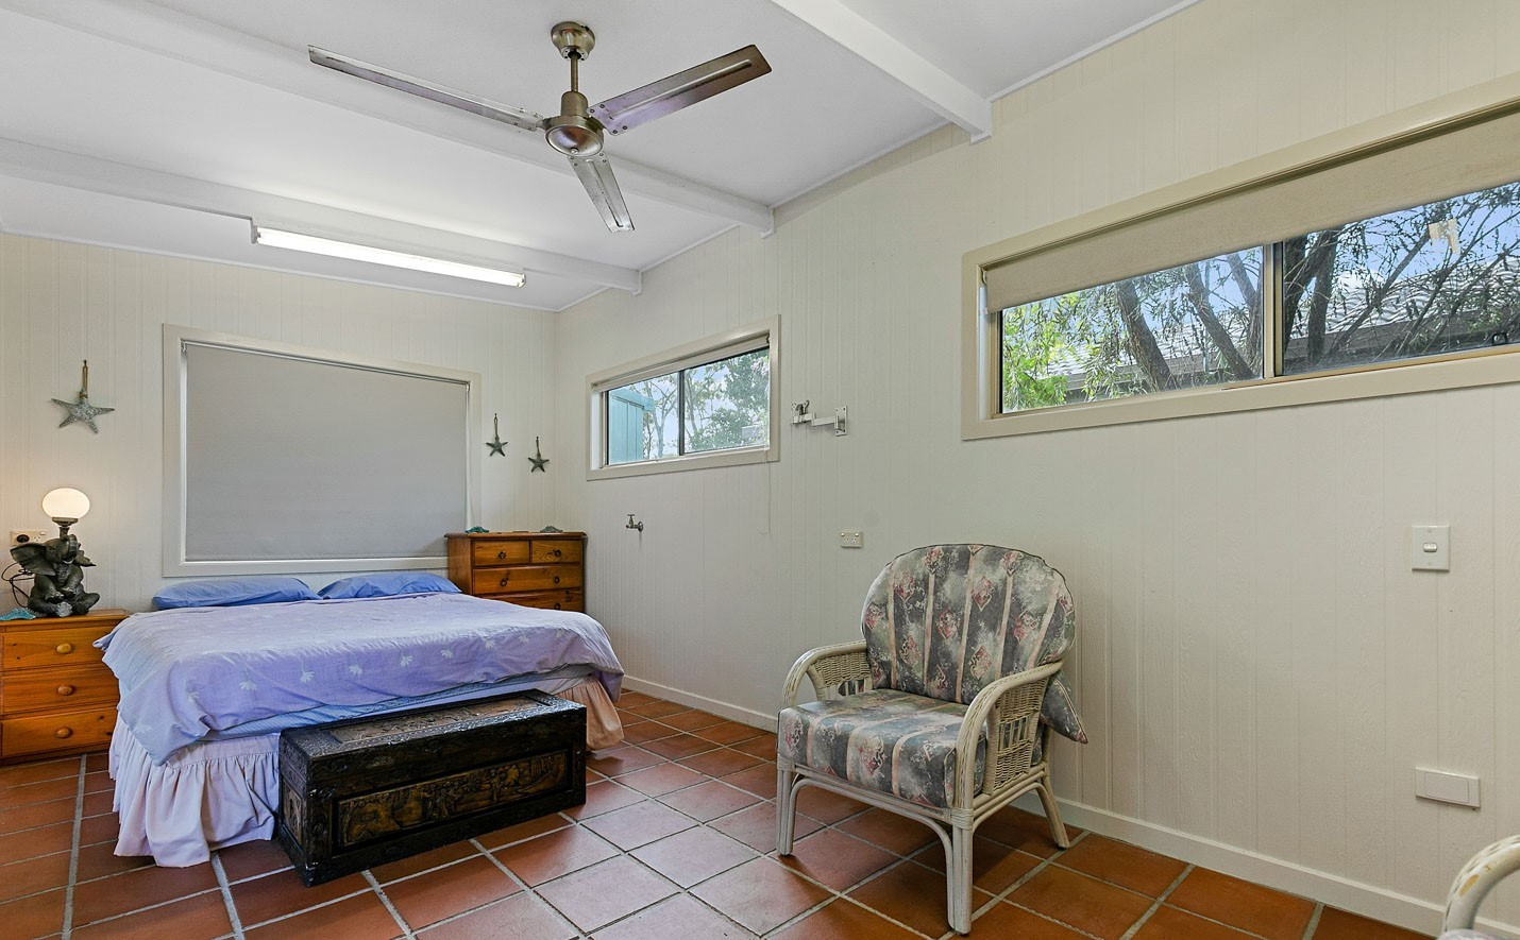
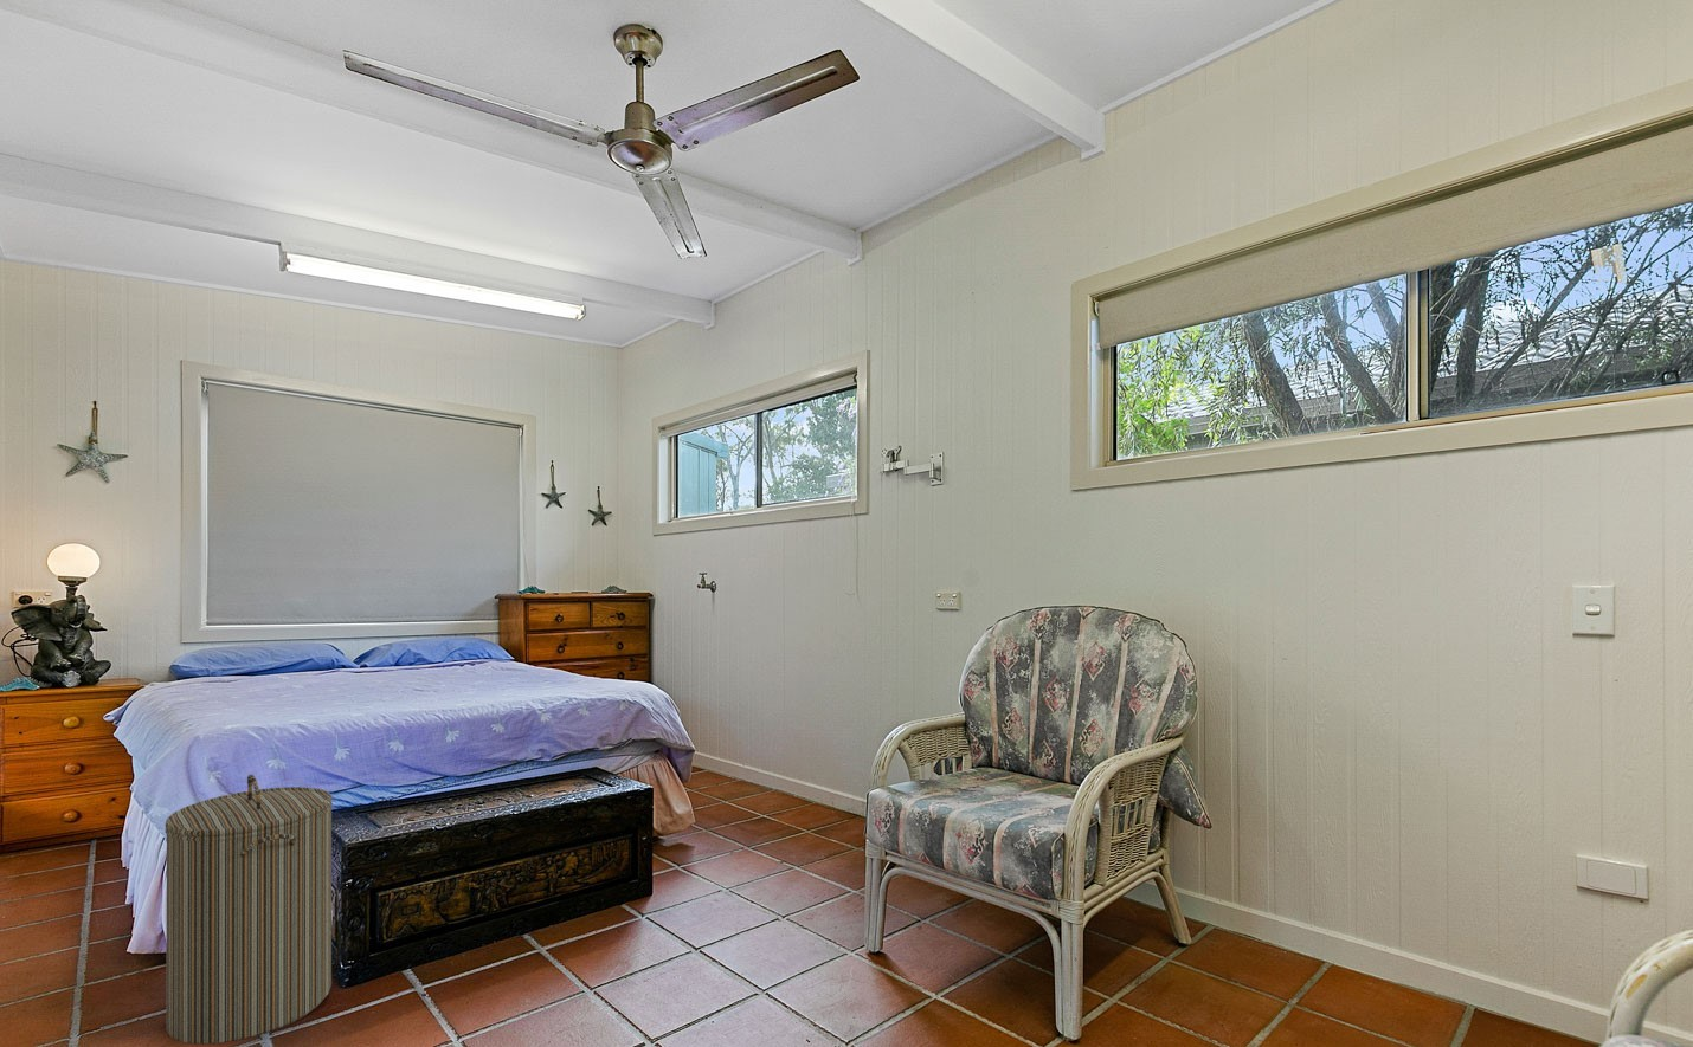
+ laundry hamper [164,773,334,1045]
